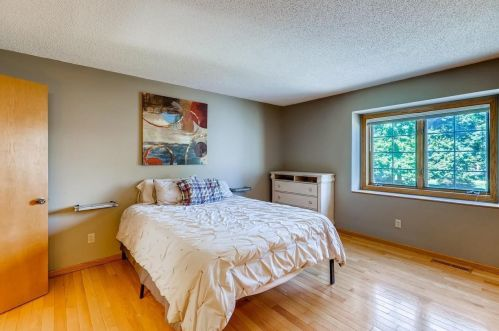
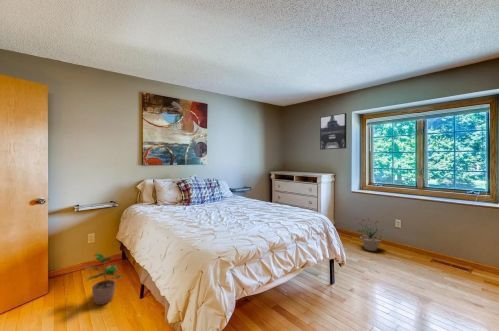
+ wall art [319,112,347,151]
+ potted plant [80,253,124,306]
+ potted plant [357,217,384,252]
